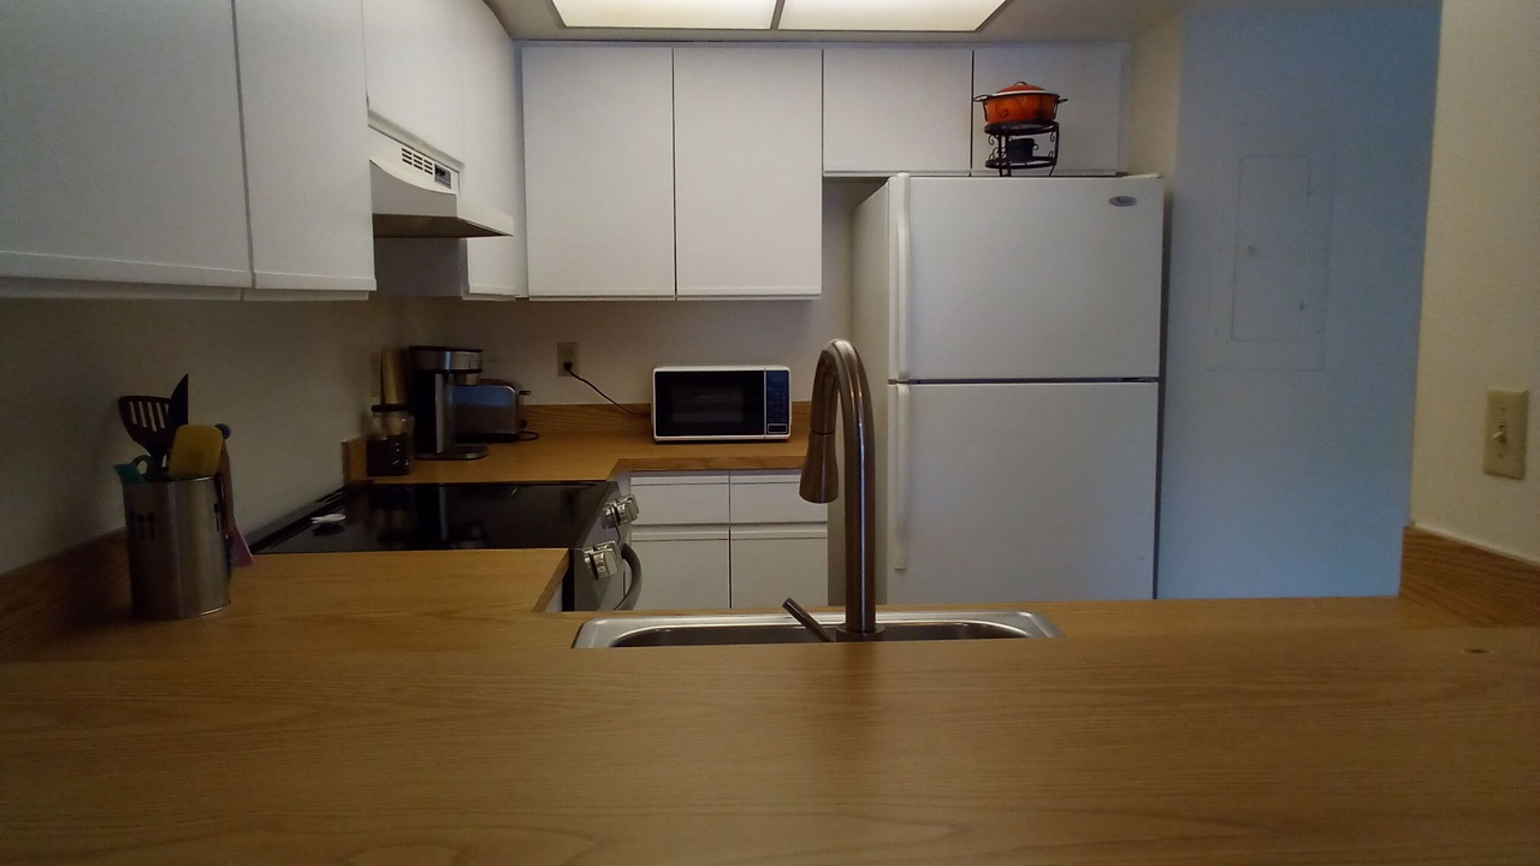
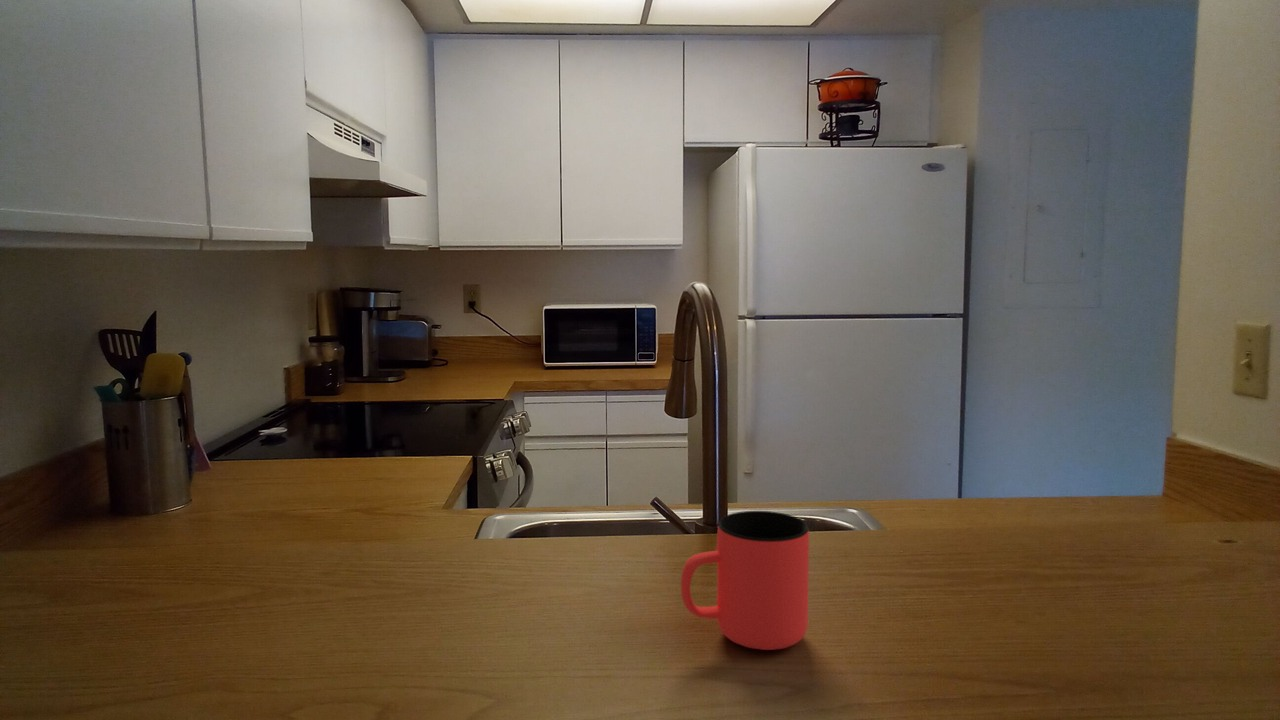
+ cup [680,510,810,651]
